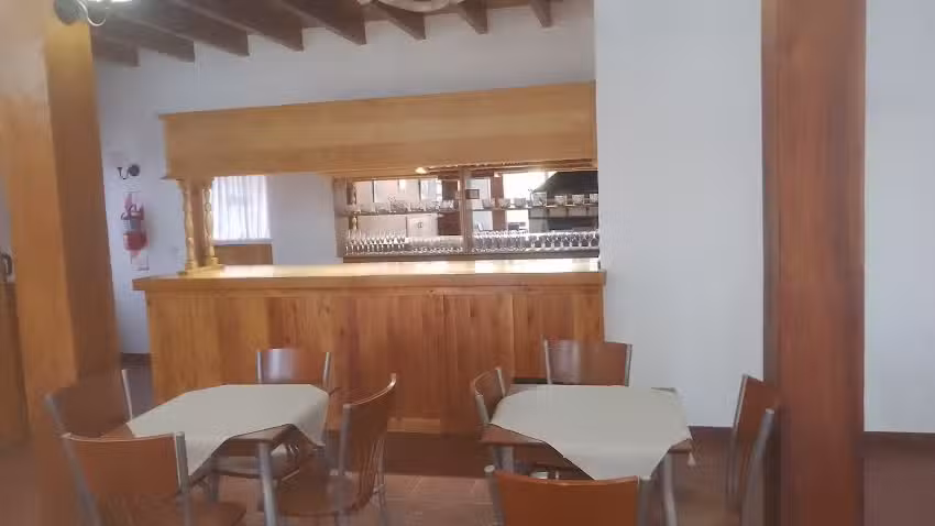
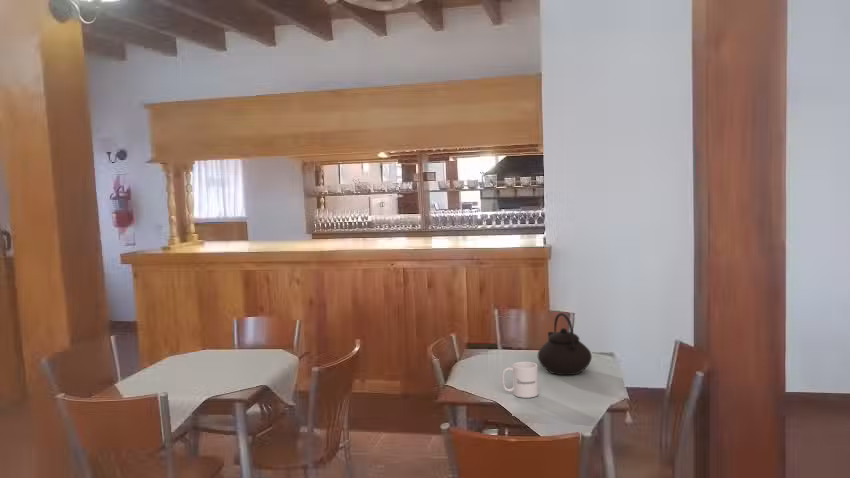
+ mug [501,361,539,399]
+ teapot [537,312,593,376]
